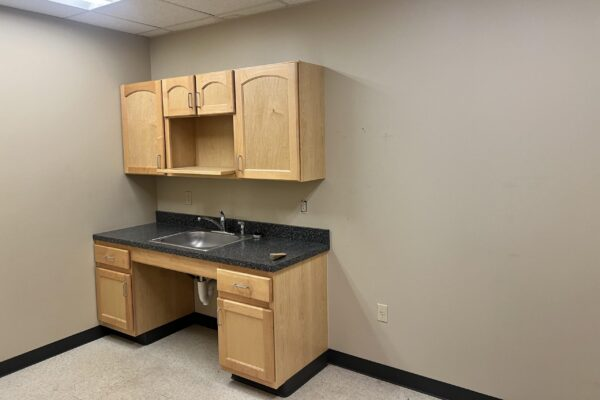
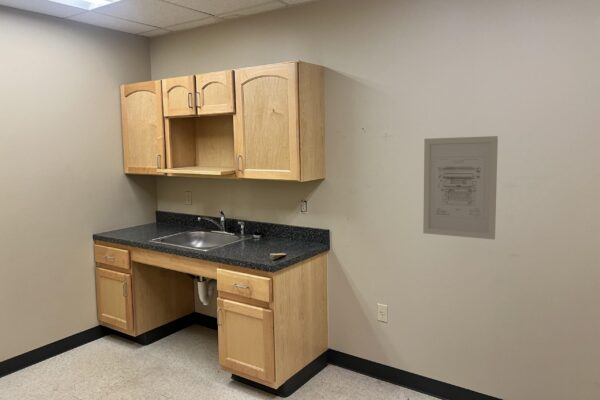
+ wall art [422,135,499,240]
